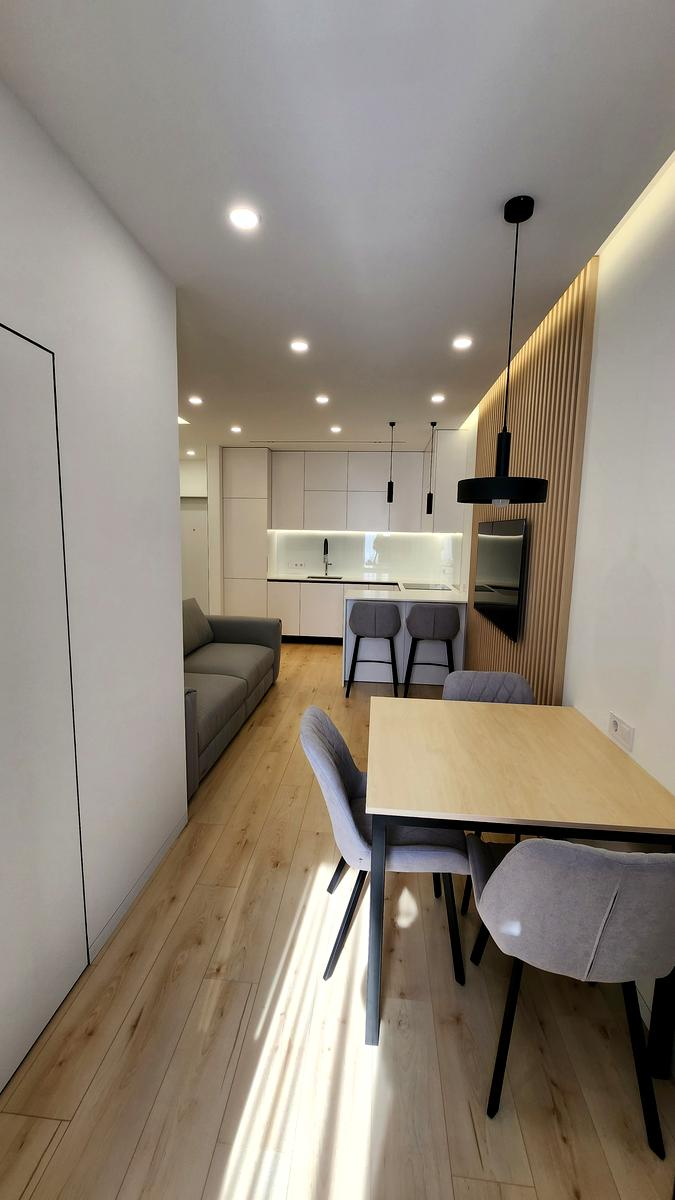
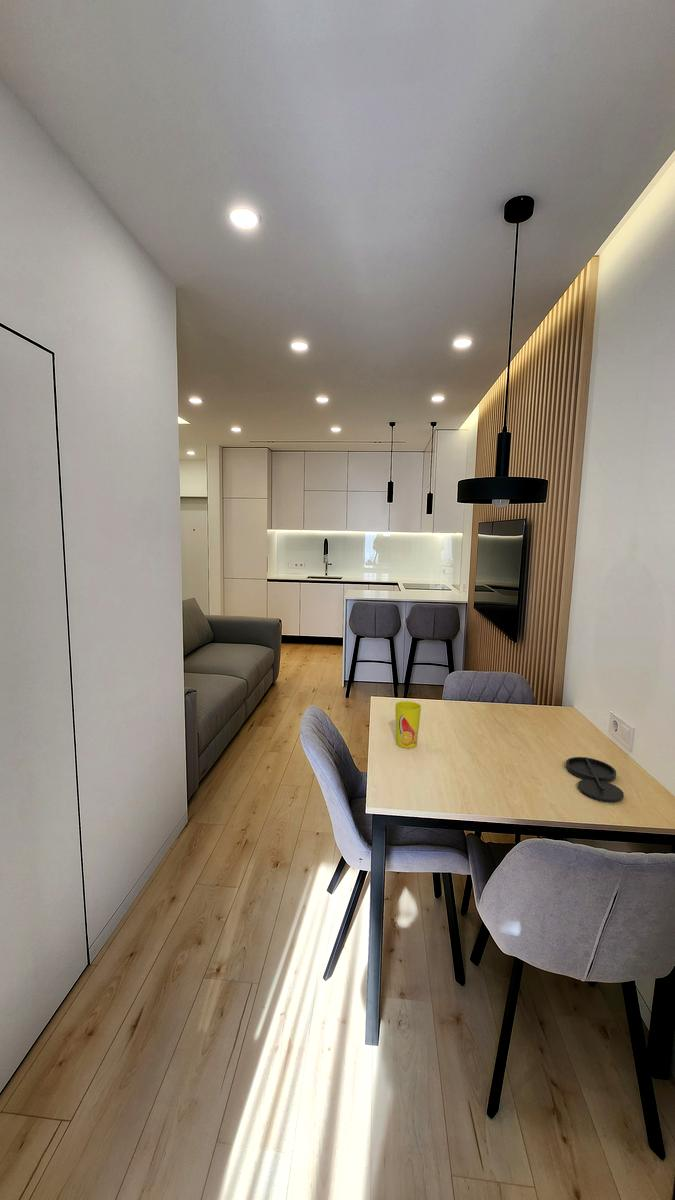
+ cup [394,700,422,749]
+ plate [565,756,625,803]
